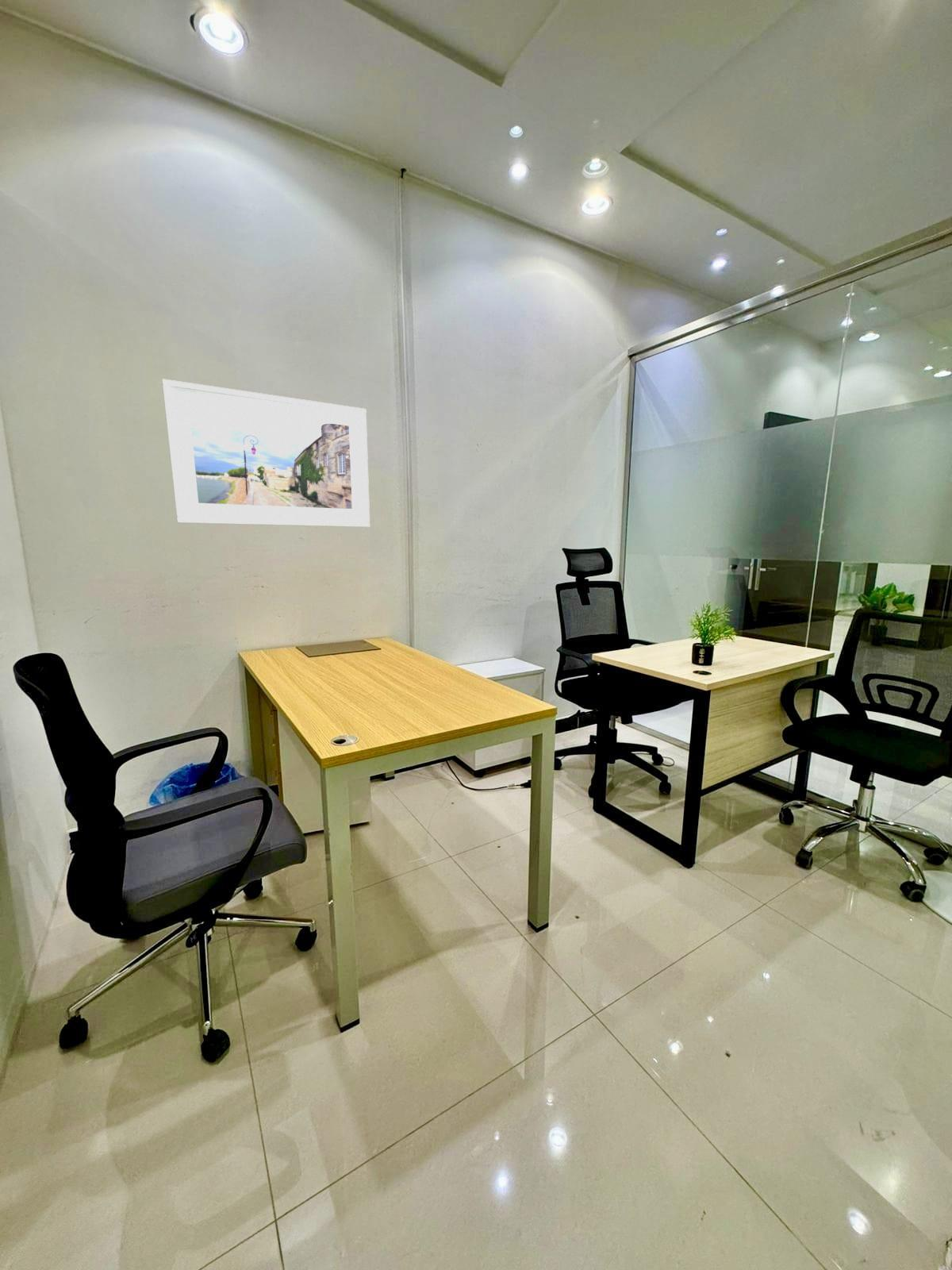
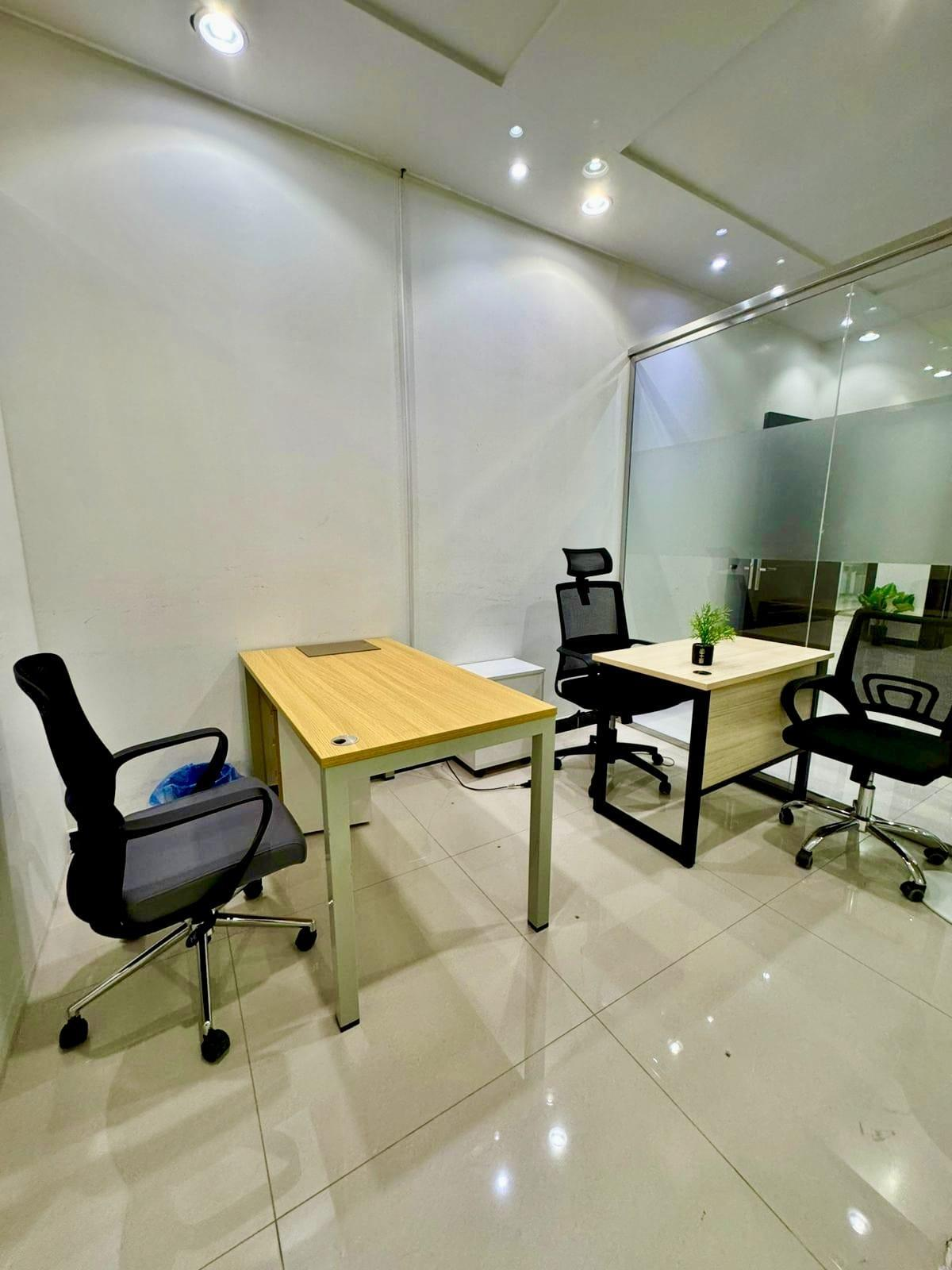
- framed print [161,379,370,528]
